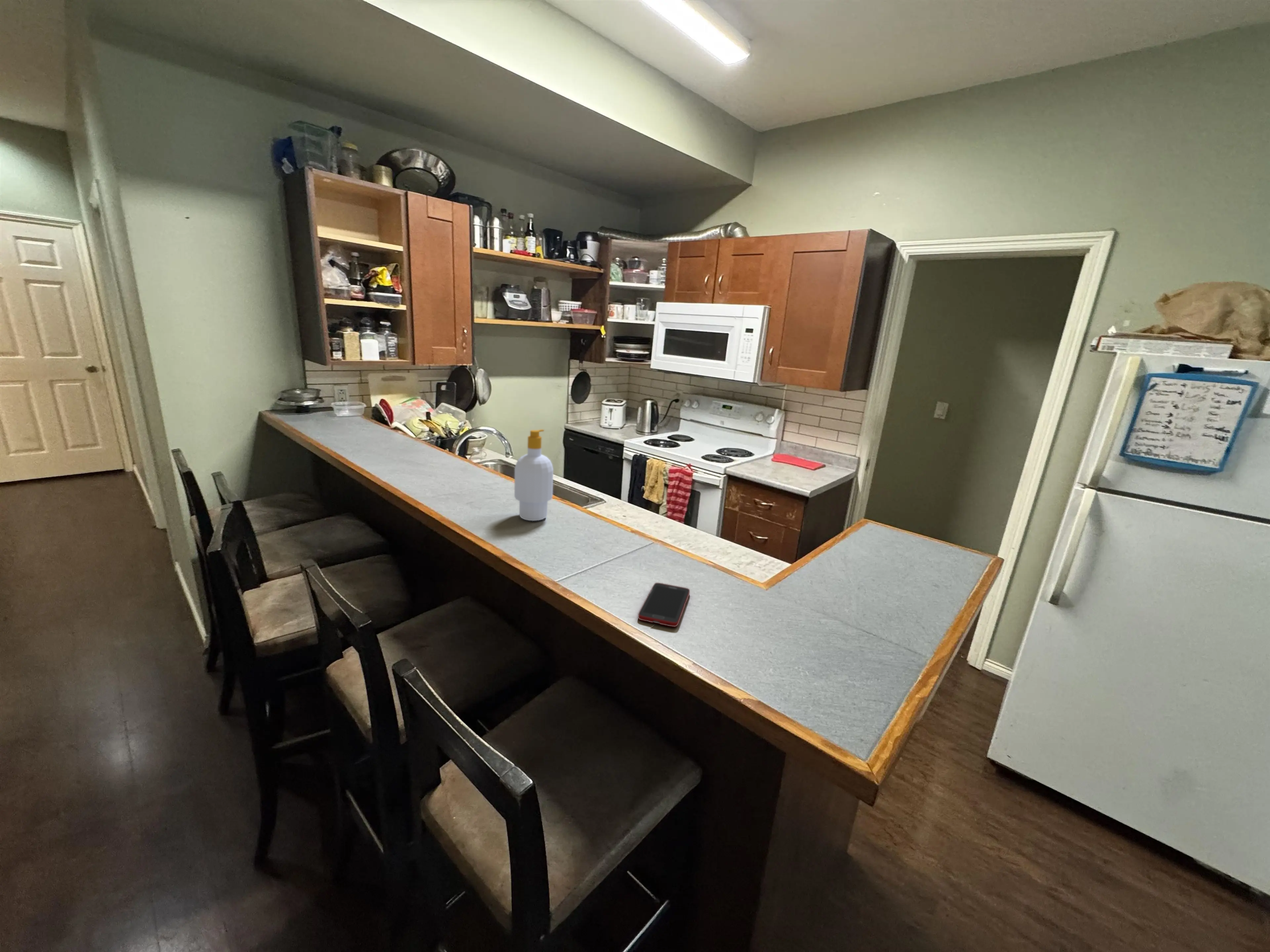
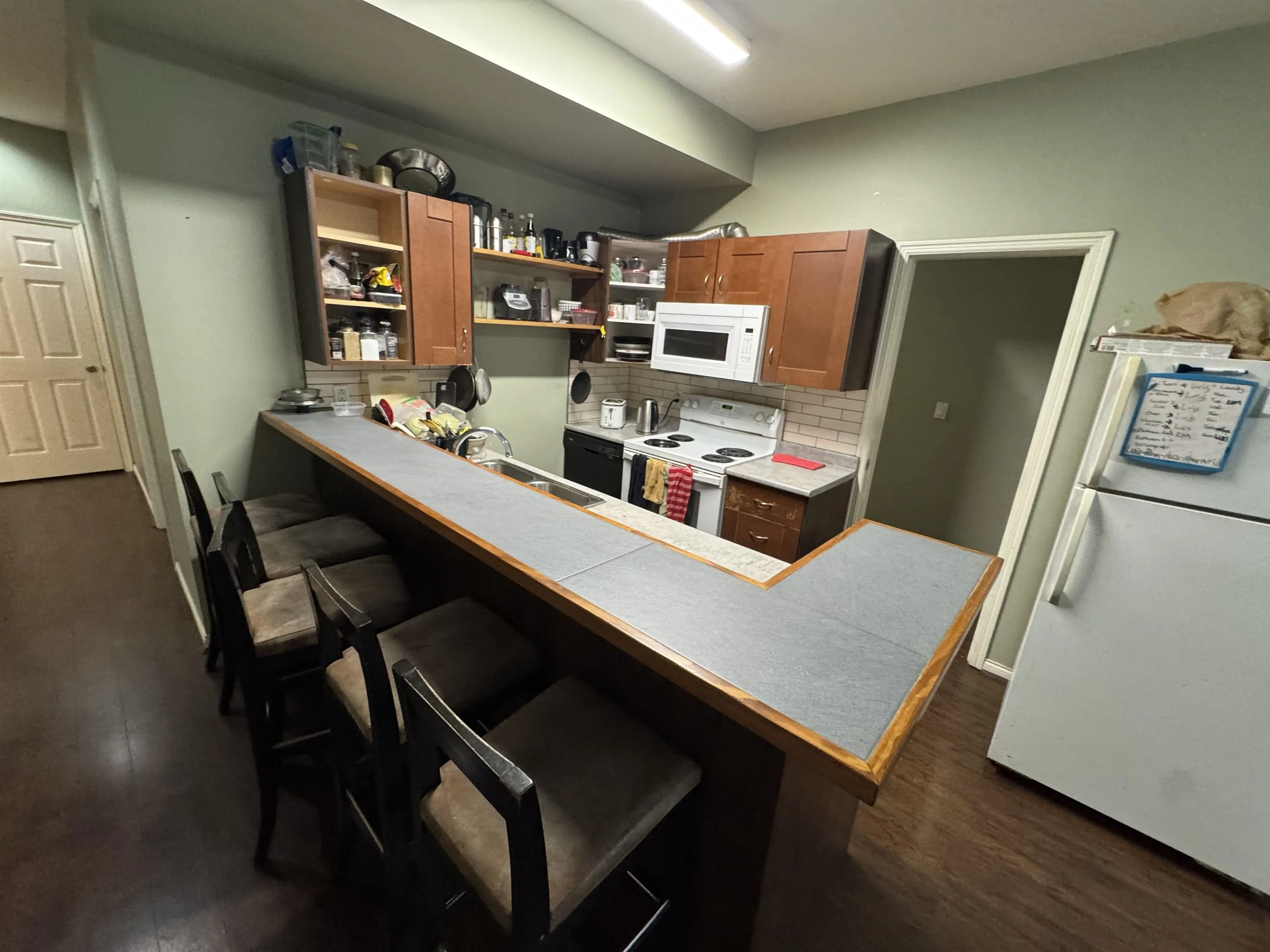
- soap bottle [514,429,554,521]
- cell phone [638,582,690,627]
